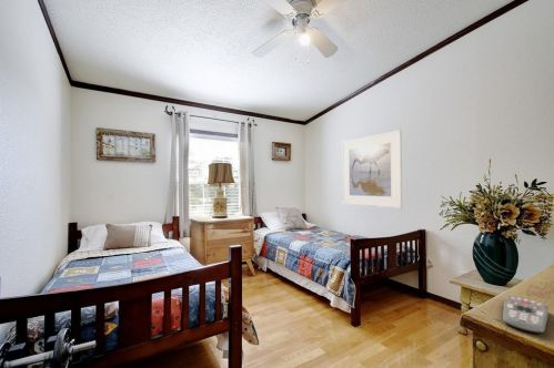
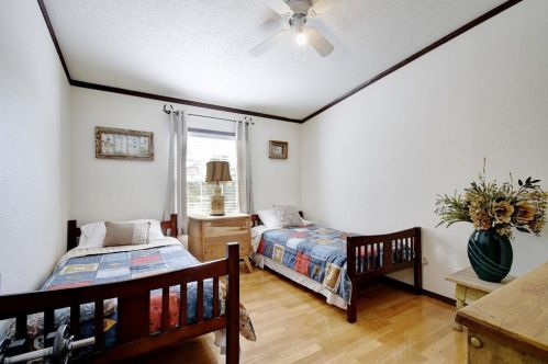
- remote control [502,295,550,335]
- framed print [341,129,403,209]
